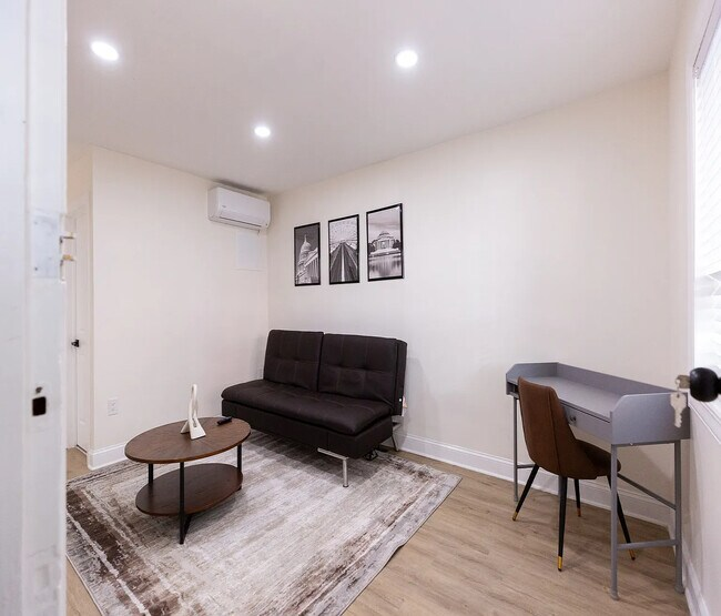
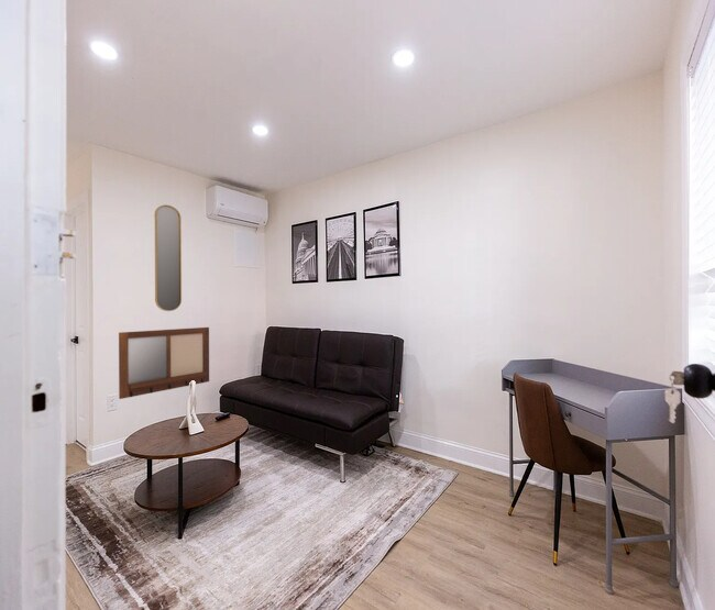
+ home mirror [153,203,183,312]
+ writing board [118,326,210,400]
